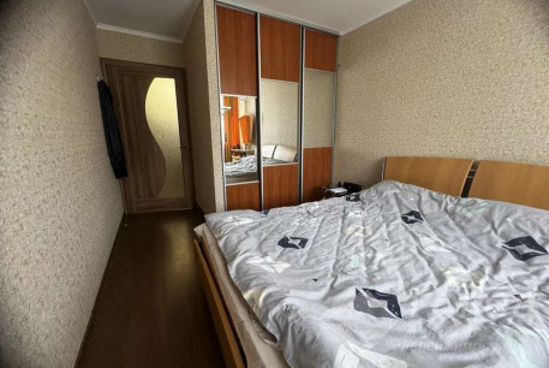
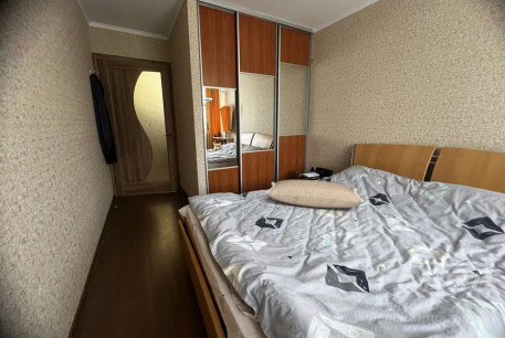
+ pillow [264,179,365,209]
